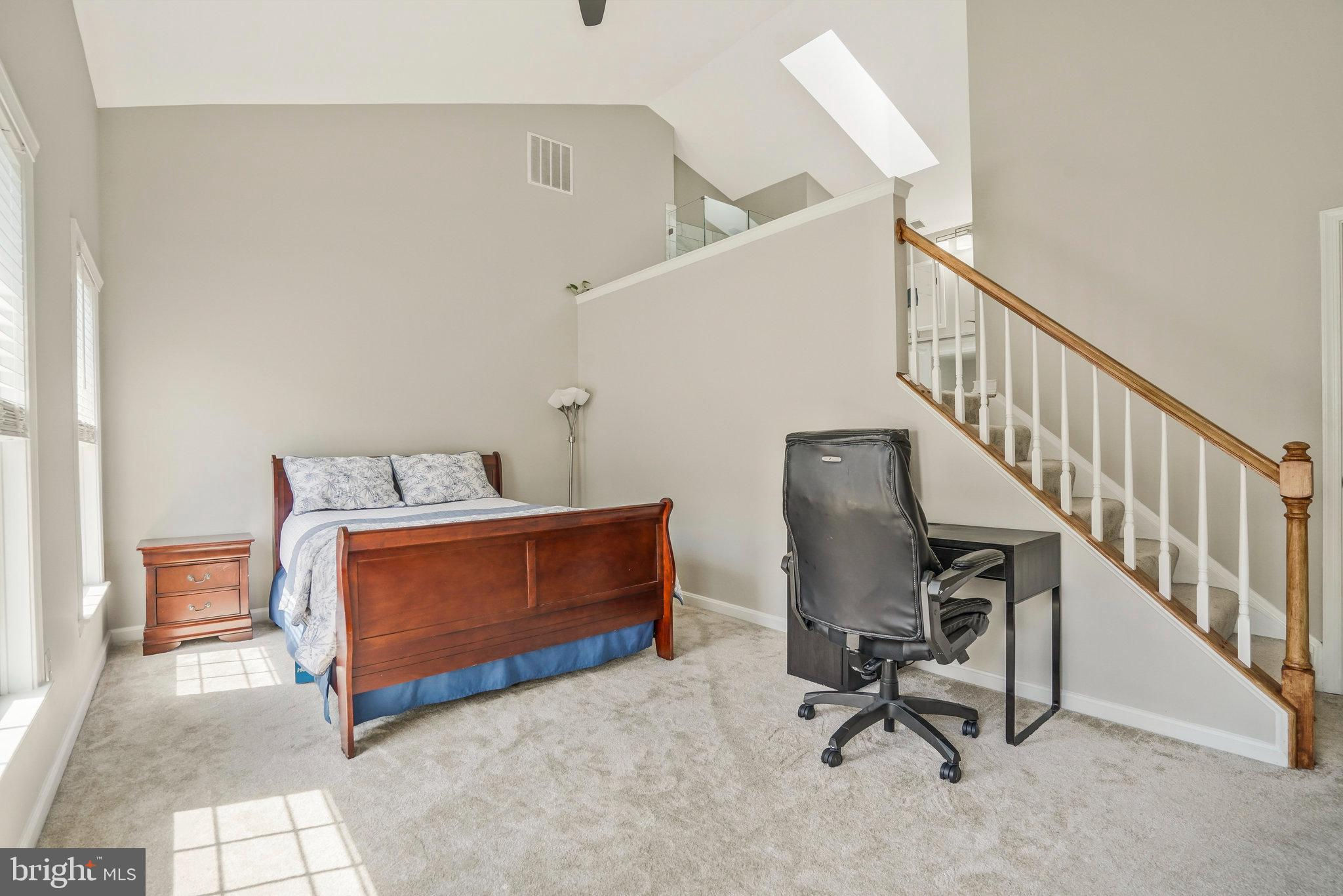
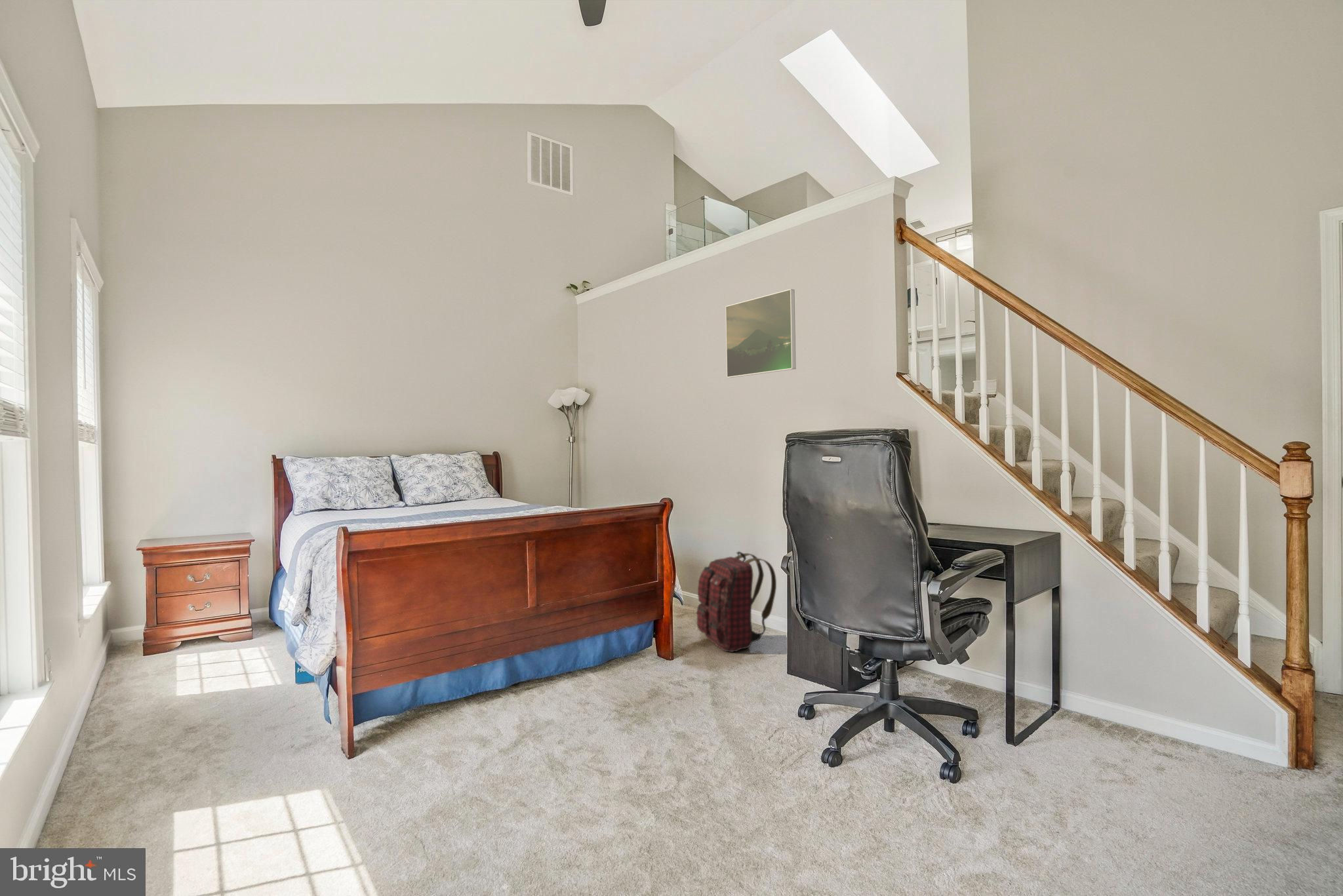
+ backpack [696,551,777,653]
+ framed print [725,288,797,378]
